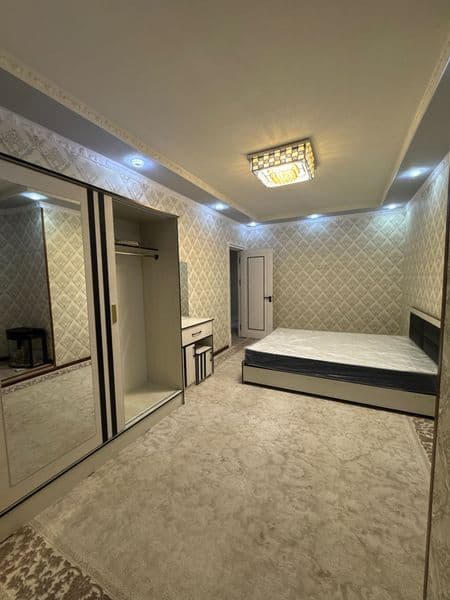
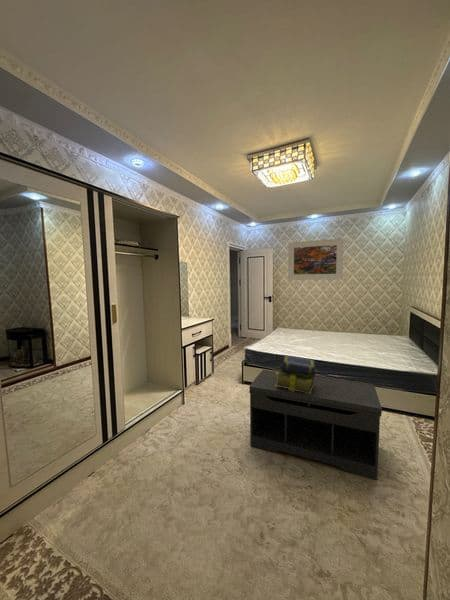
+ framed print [287,238,344,281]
+ bench [248,369,383,481]
+ stack of books [275,354,318,394]
